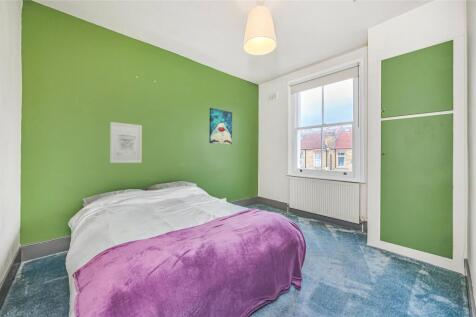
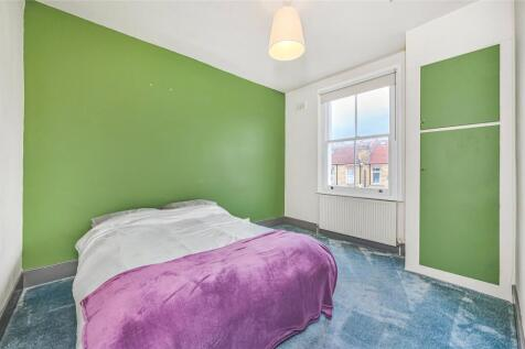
- wall art [208,107,233,146]
- wall art [109,121,143,164]
